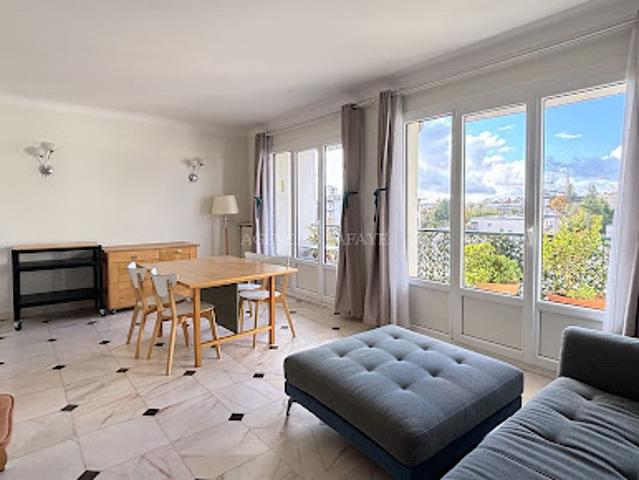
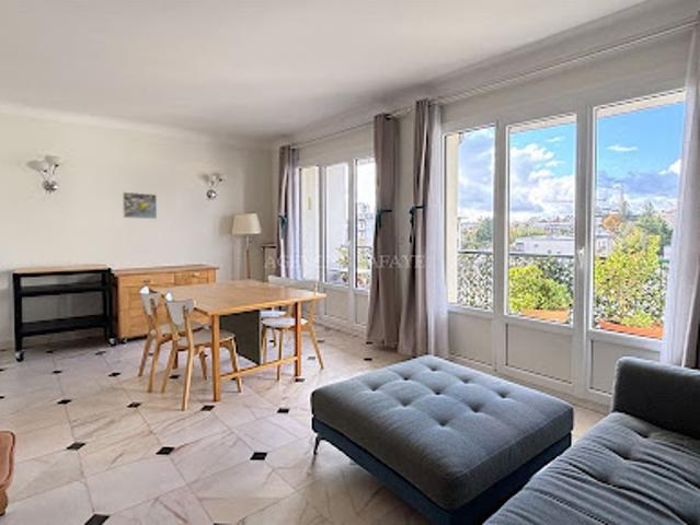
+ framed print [122,191,158,220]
